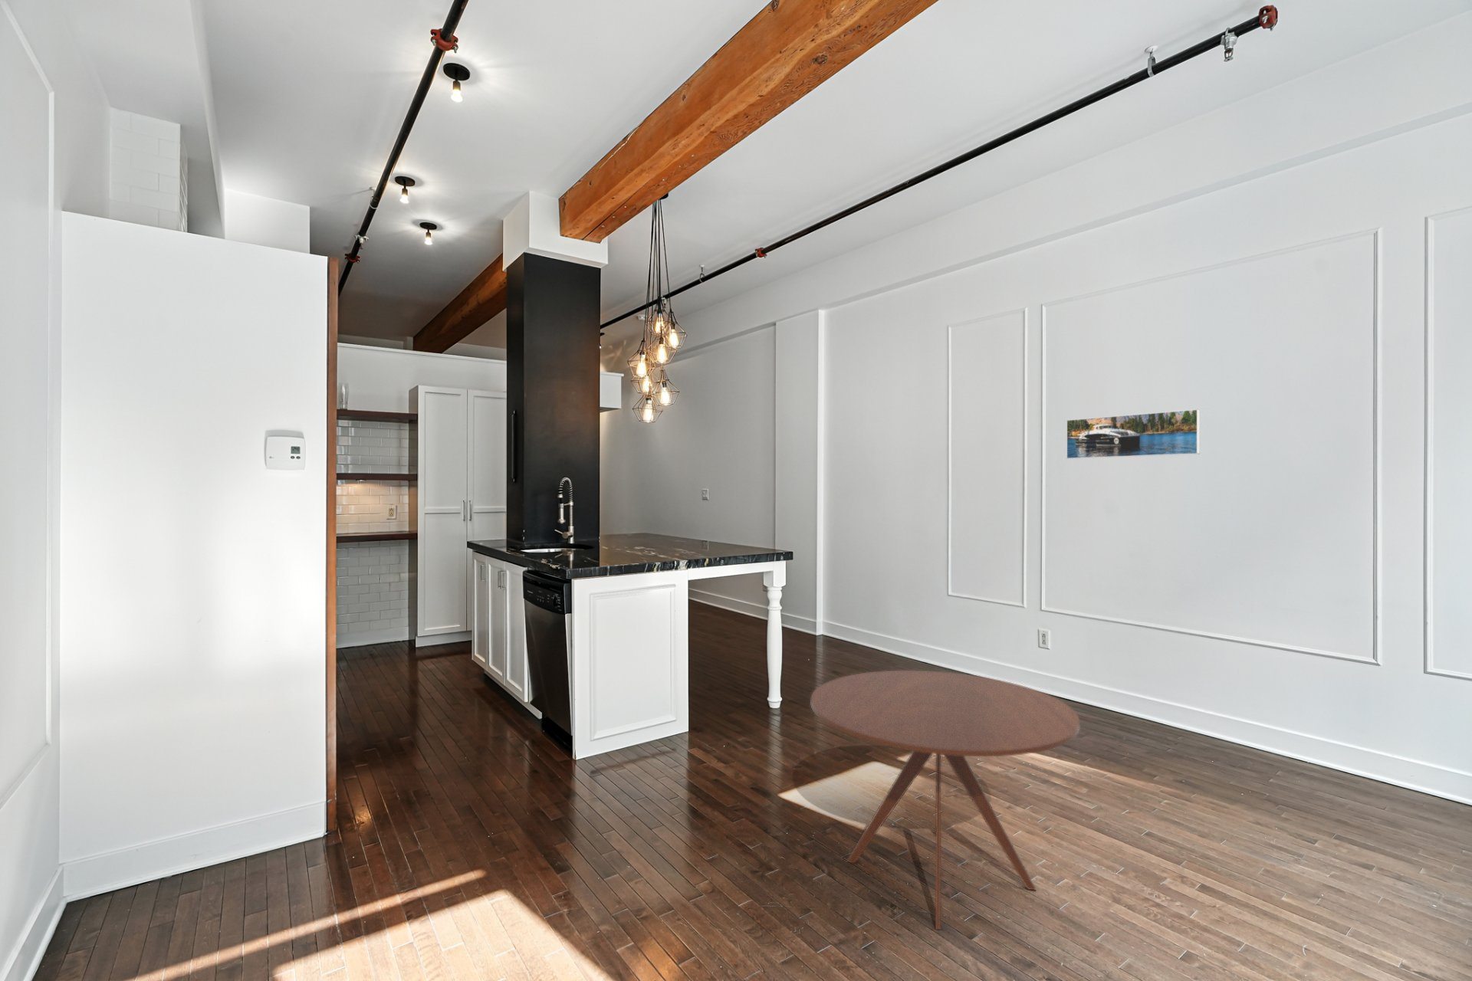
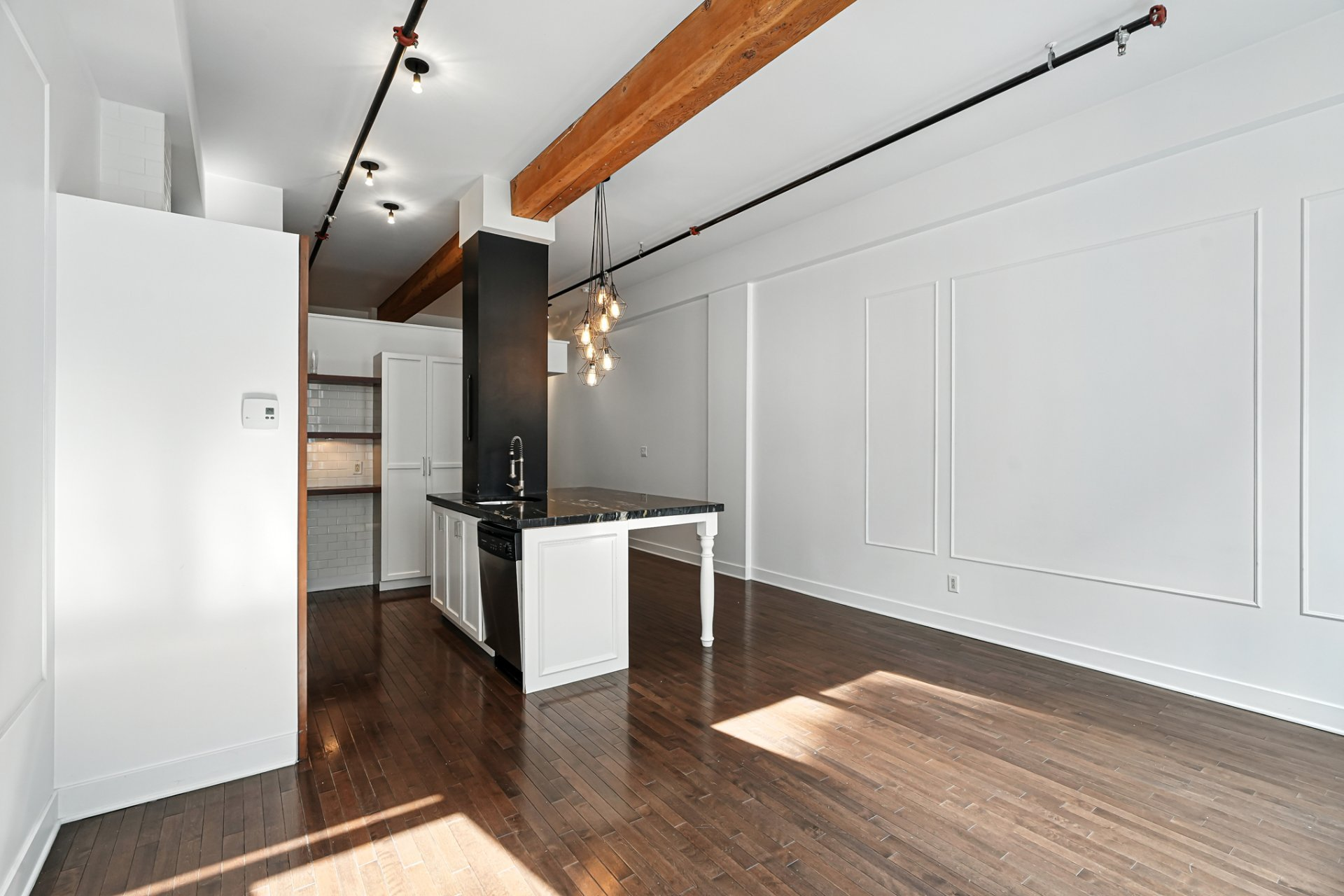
- round table [810,670,1080,932]
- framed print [1066,408,1200,460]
